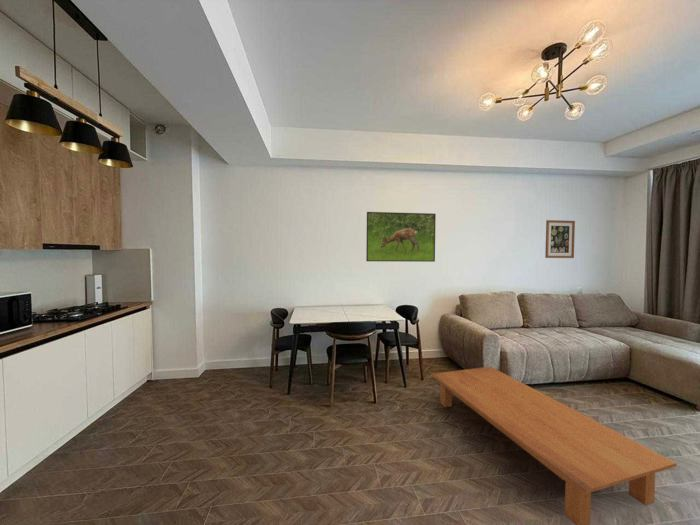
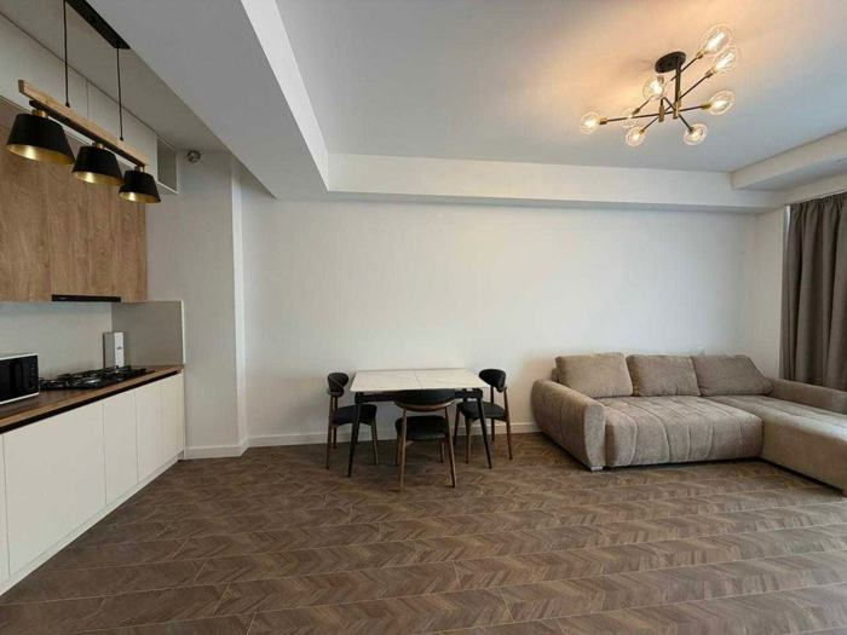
- coffee table [431,366,678,525]
- wall art [544,219,576,259]
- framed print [365,211,437,263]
